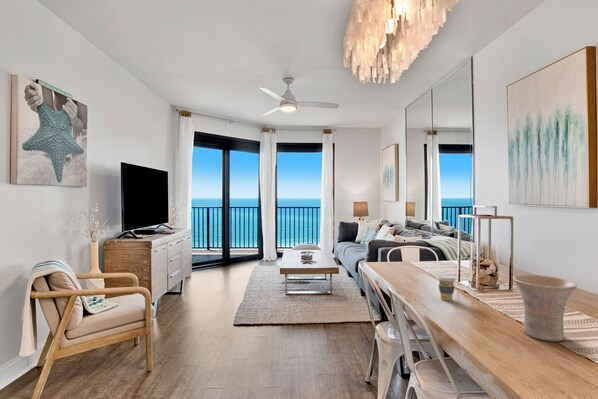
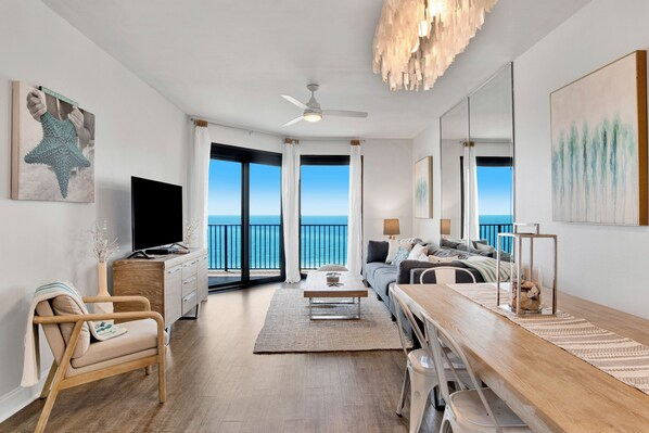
- coffee cup [436,274,457,302]
- vase [512,274,578,342]
